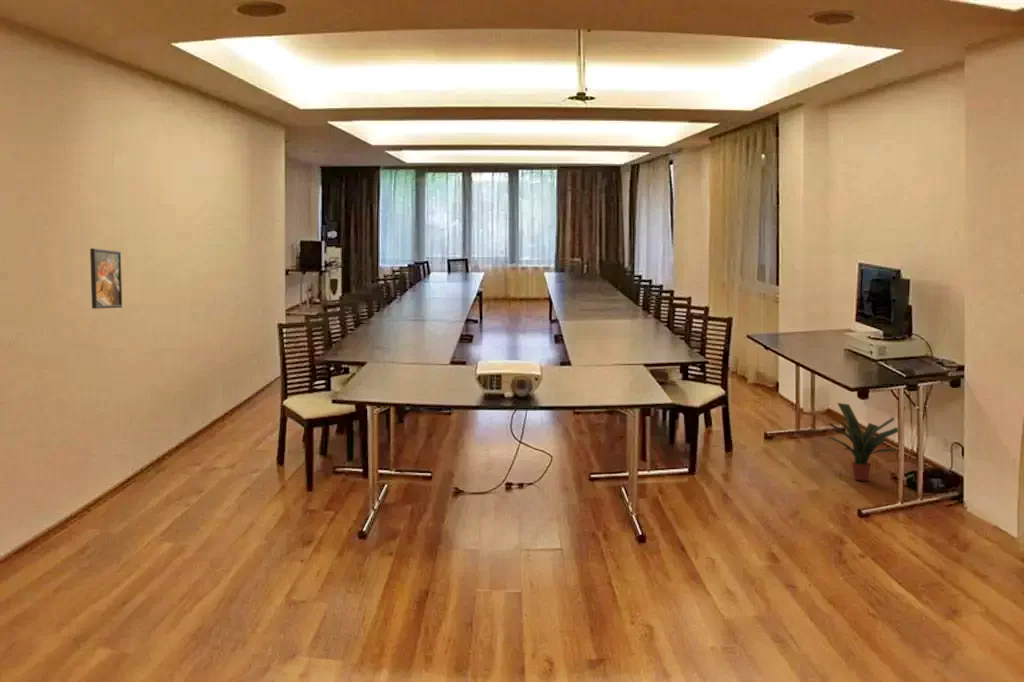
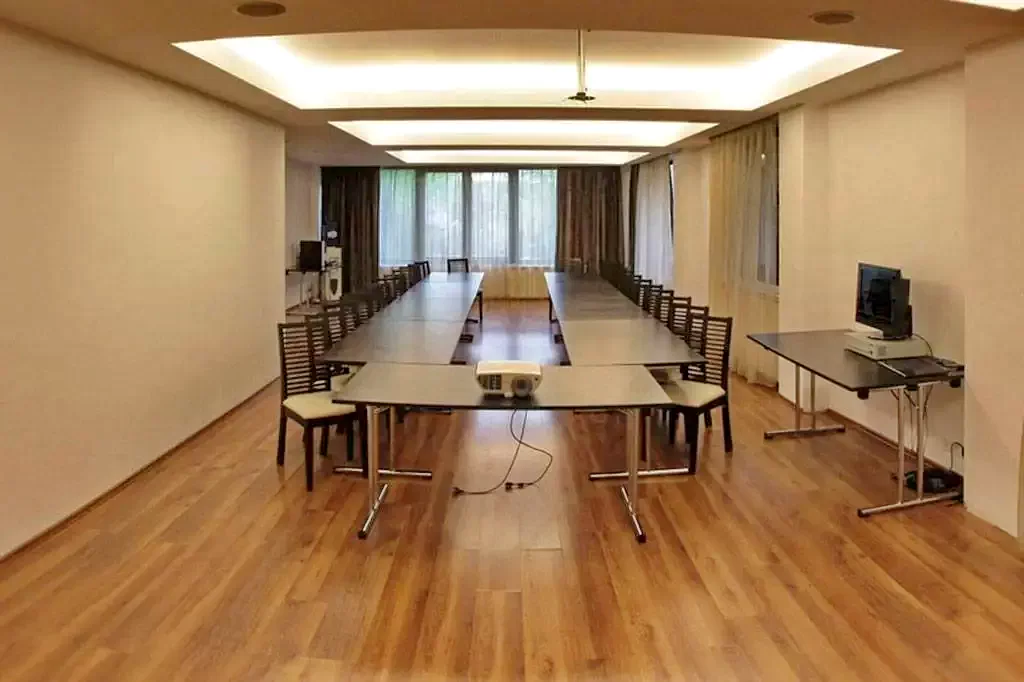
- potted plant [827,402,899,482]
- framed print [89,247,123,310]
